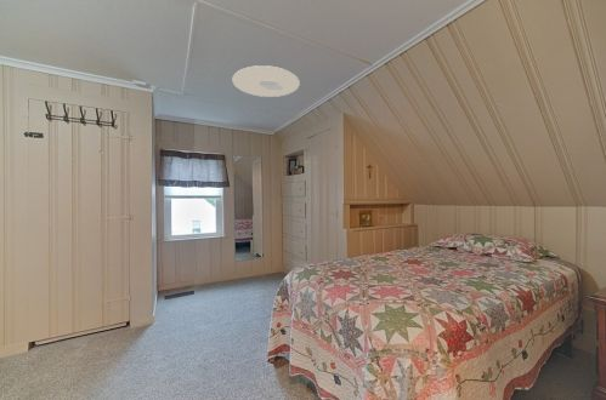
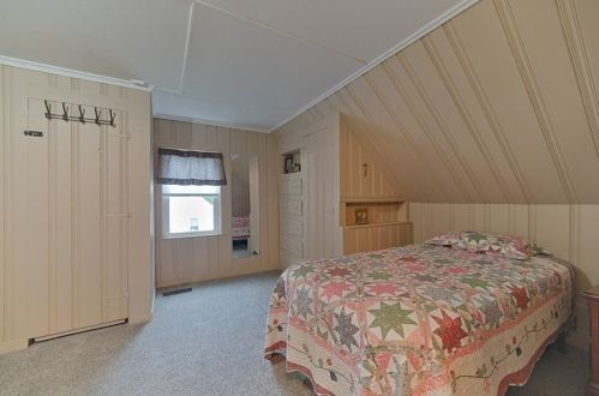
- ceiling light [232,64,301,98]
